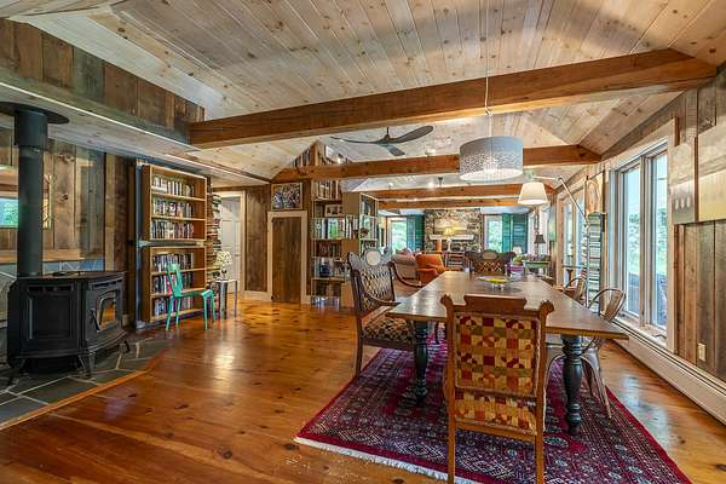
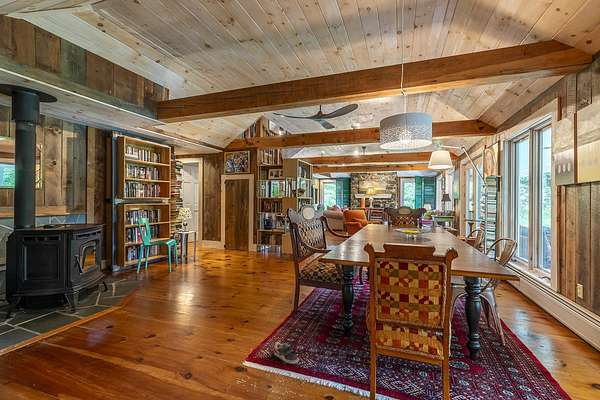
+ sneaker [273,341,299,364]
